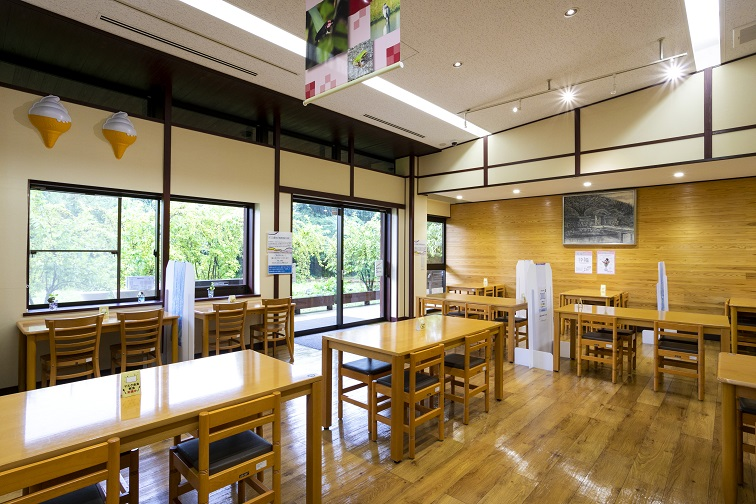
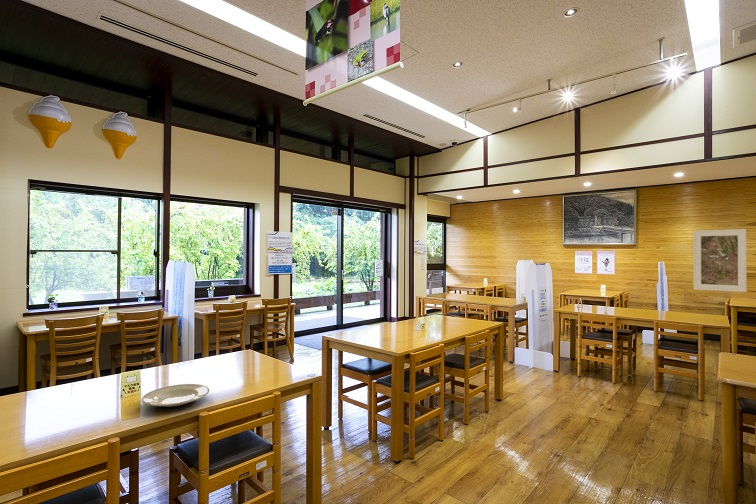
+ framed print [692,228,748,293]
+ plate [140,383,210,408]
